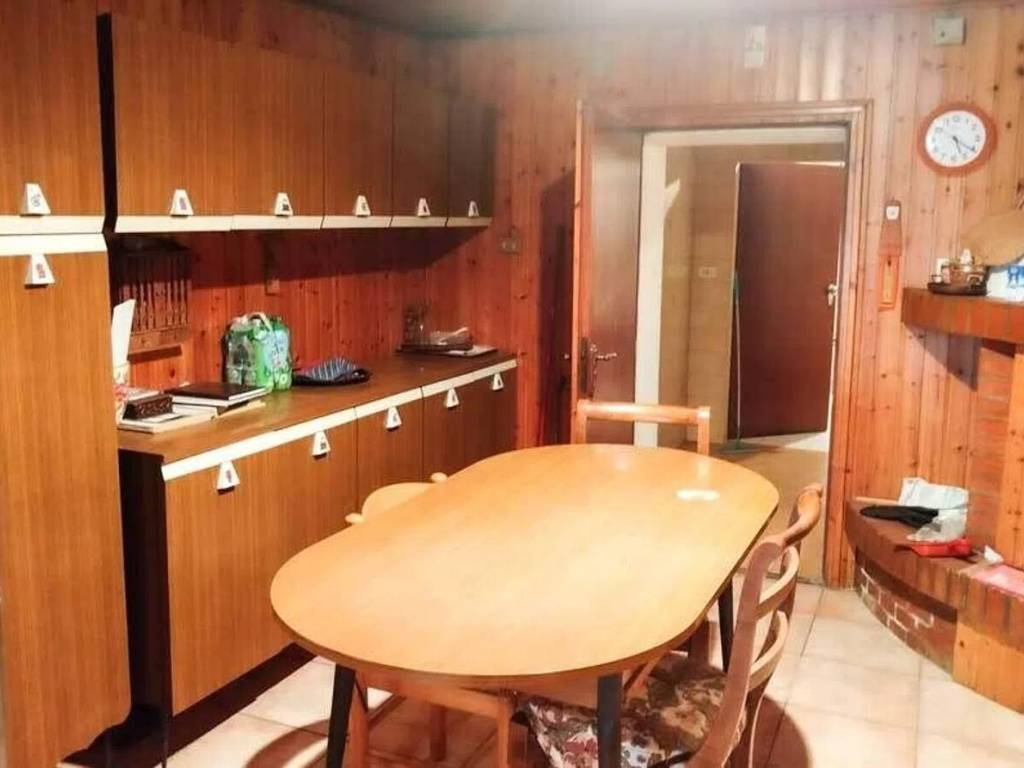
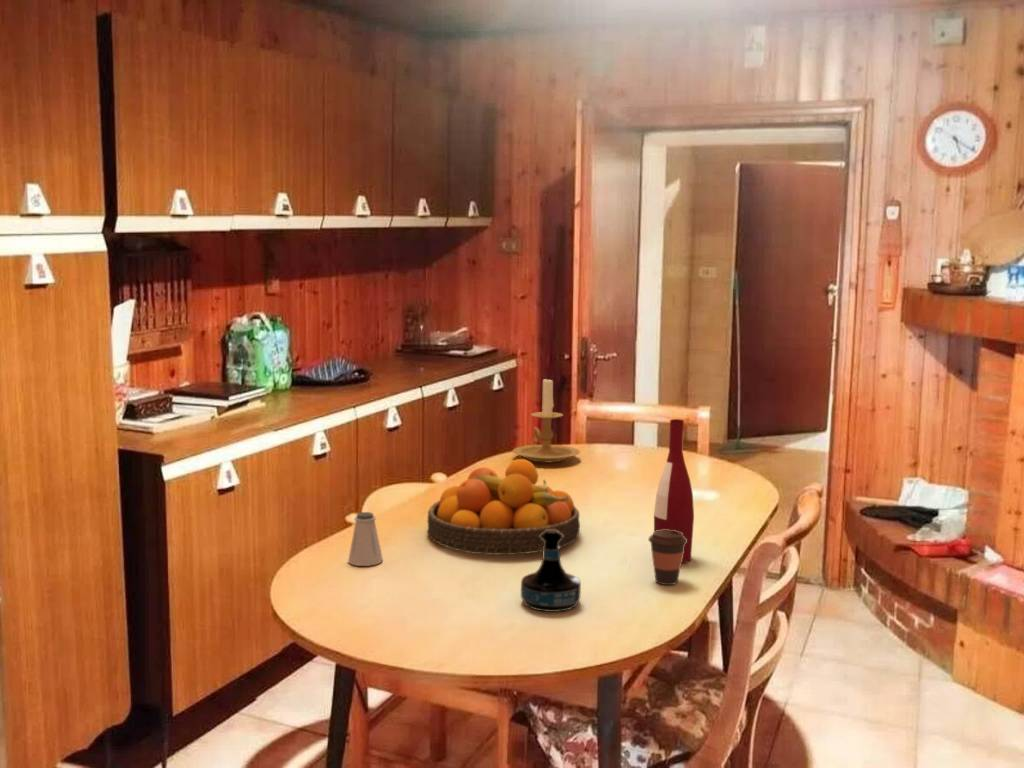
+ tequila bottle [520,529,582,613]
+ fruit bowl [426,458,581,556]
+ candle holder [512,375,581,464]
+ alcohol [653,418,695,564]
+ coffee cup [647,529,687,586]
+ saltshaker [347,511,384,567]
